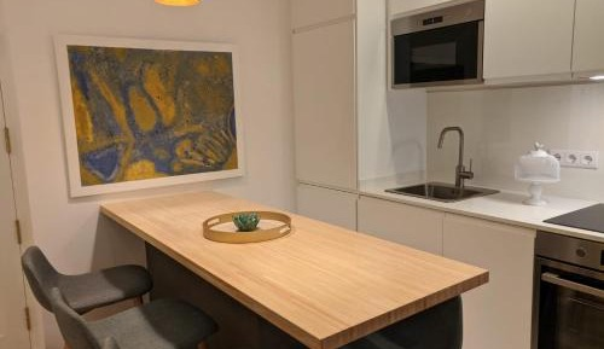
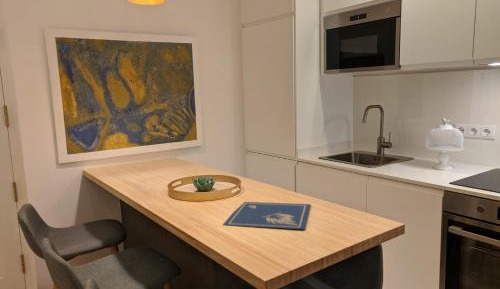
+ placemat [222,201,311,230]
